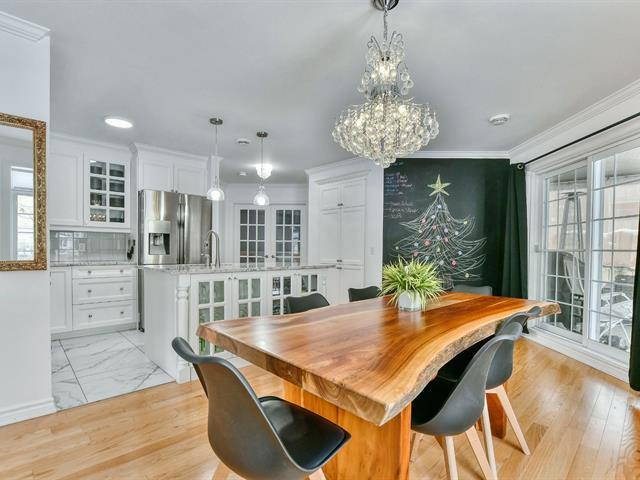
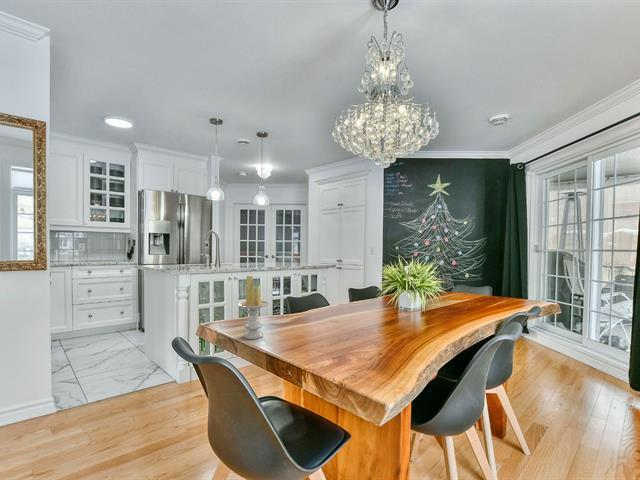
+ candle [237,274,270,340]
